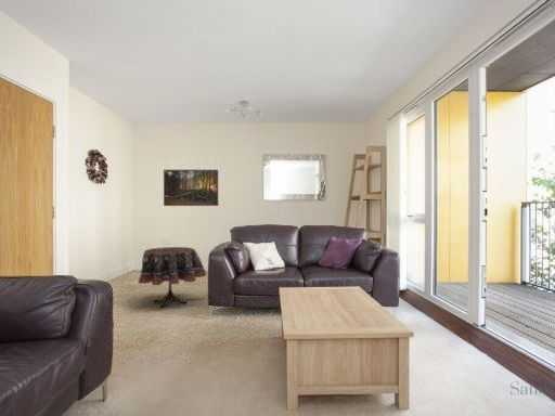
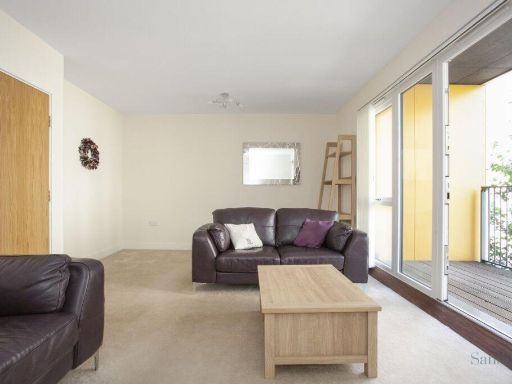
- side table [138,246,207,309]
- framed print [163,169,219,207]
